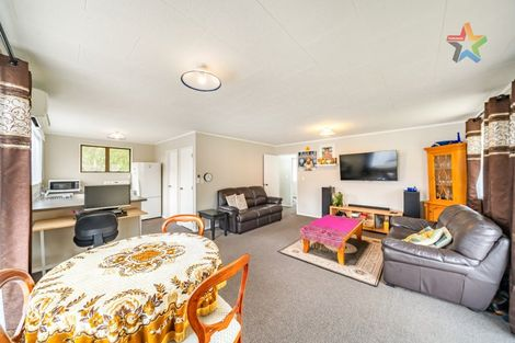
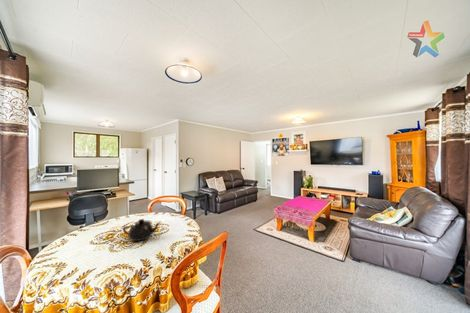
+ teapot [122,218,162,242]
